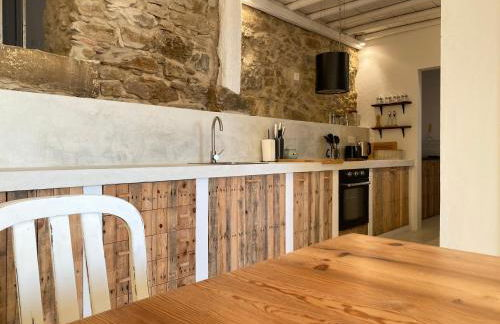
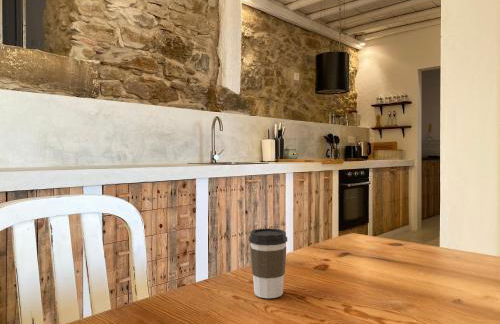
+ coffee cup [248,227,288,299]
